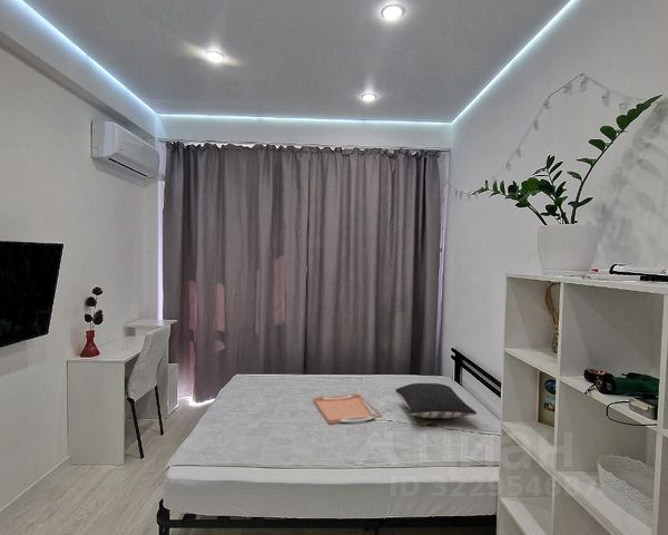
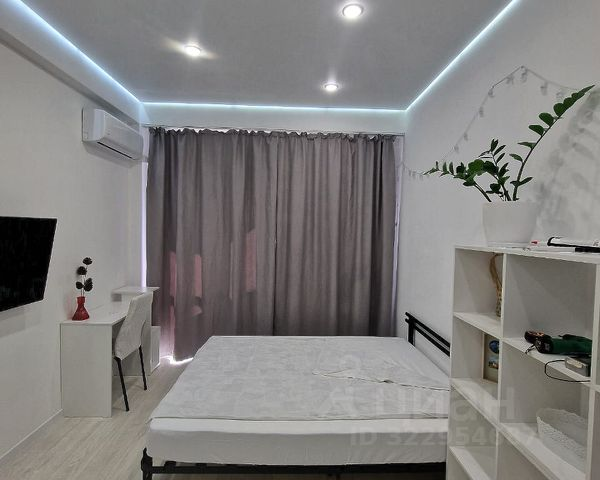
- serving tray [312,393,383,425]
- pillow [394,382,478,419]
